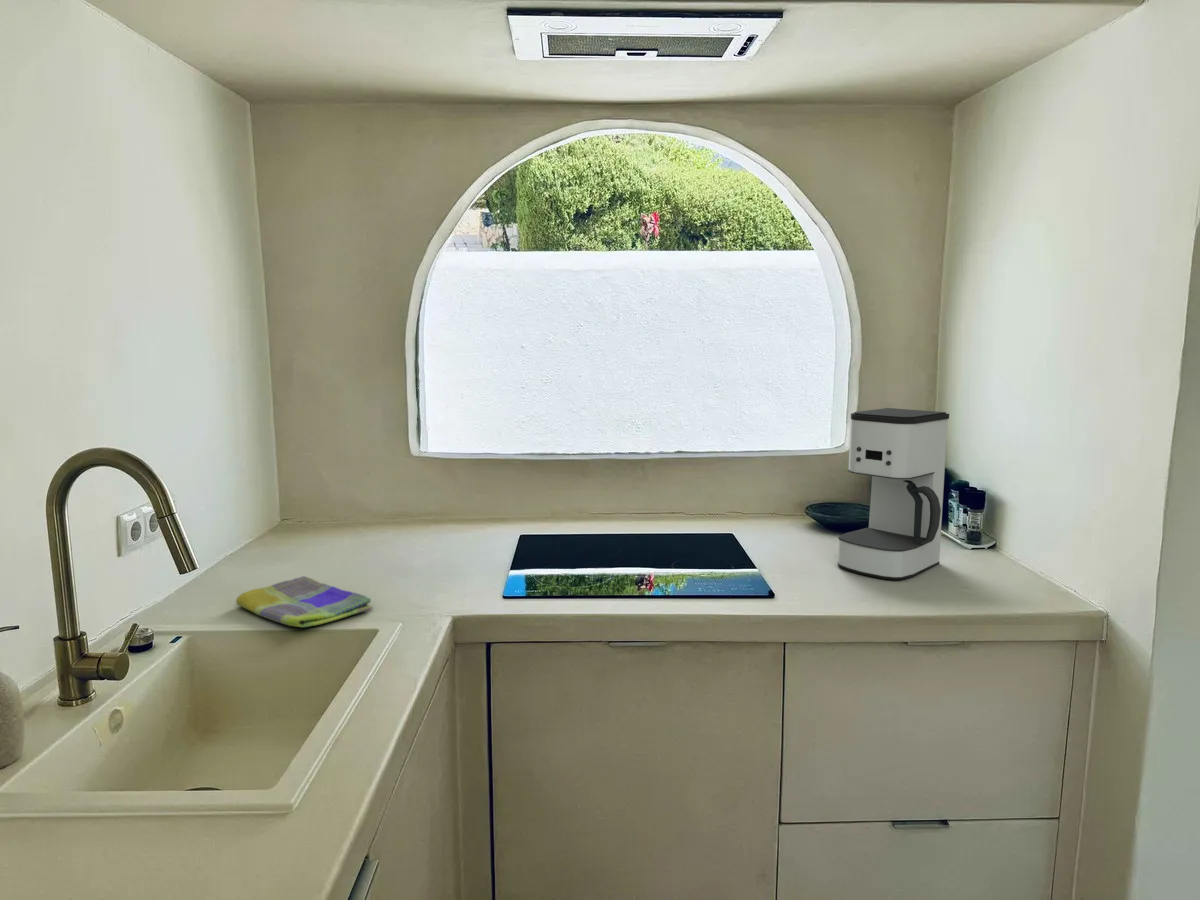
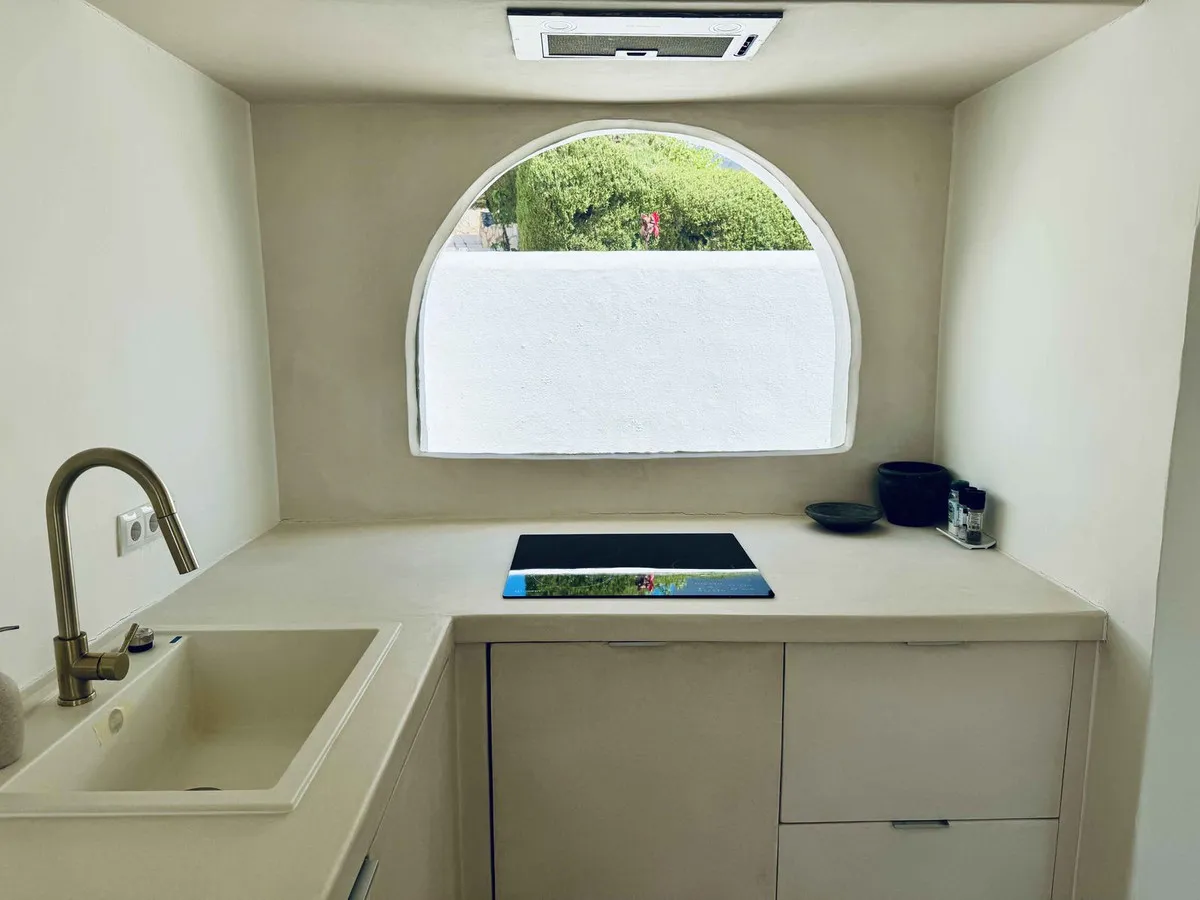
- coffee maker [837,407,950,581]
- dish towel [235,575,373,628]
